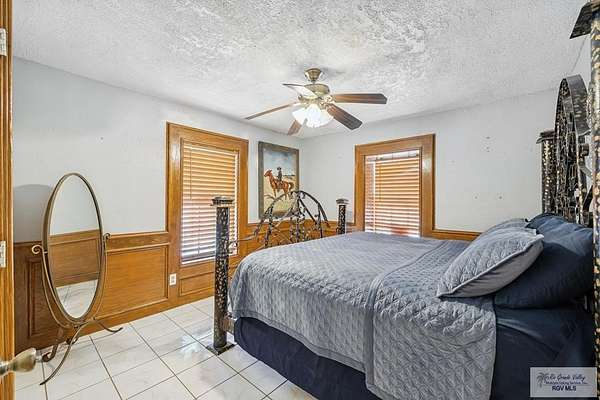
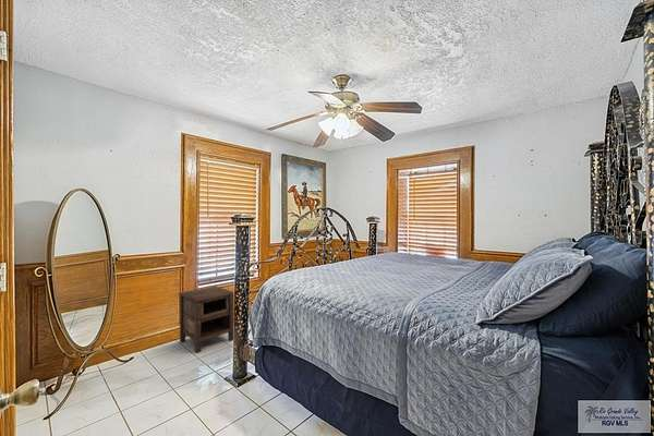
+ nightstand [178,286,234,354]
